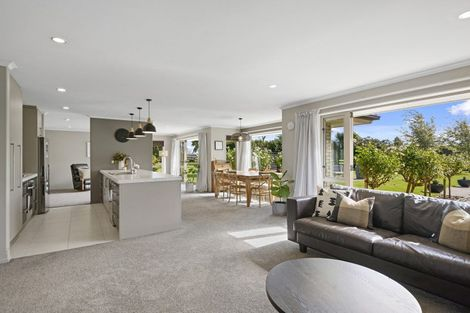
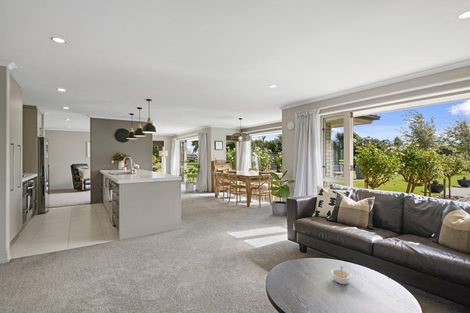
+ legume [330,265,352,285]
